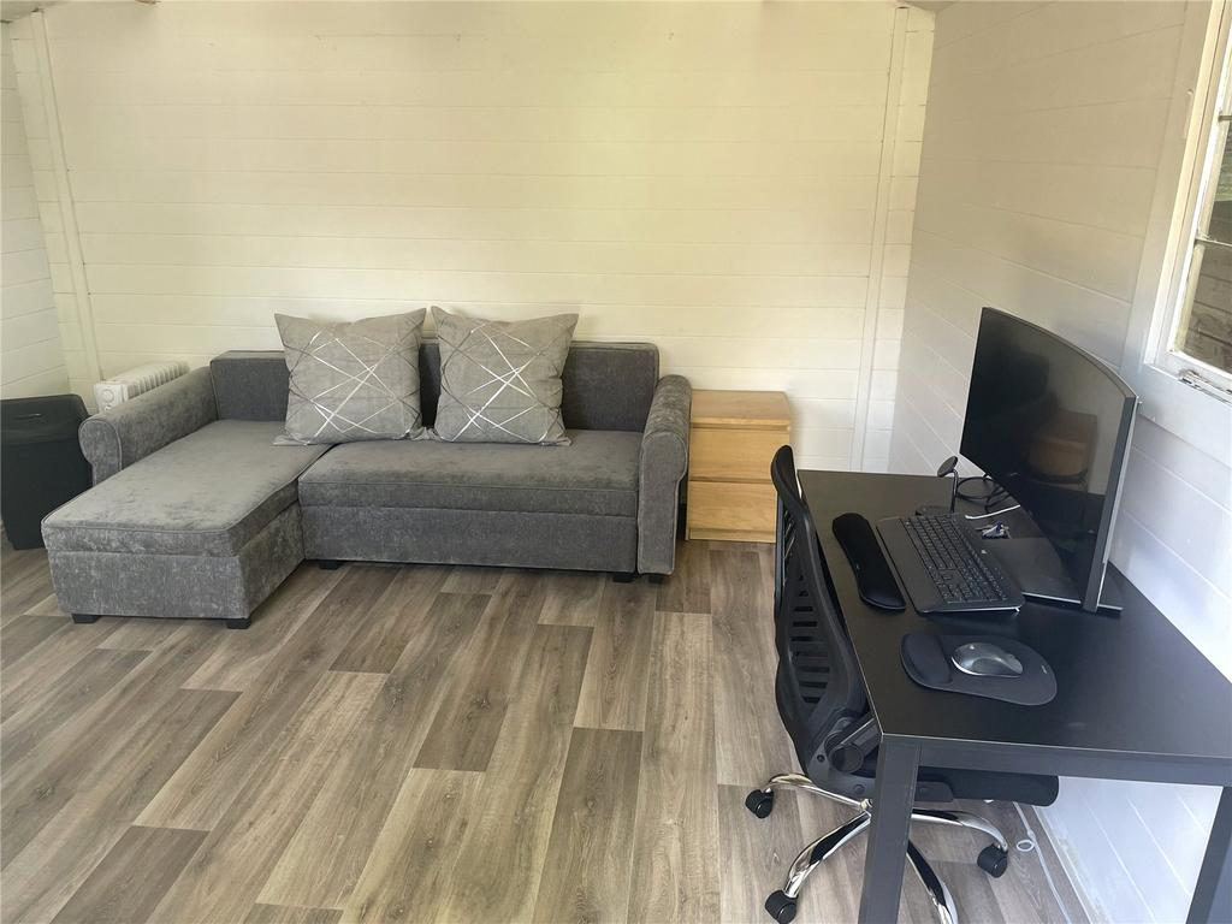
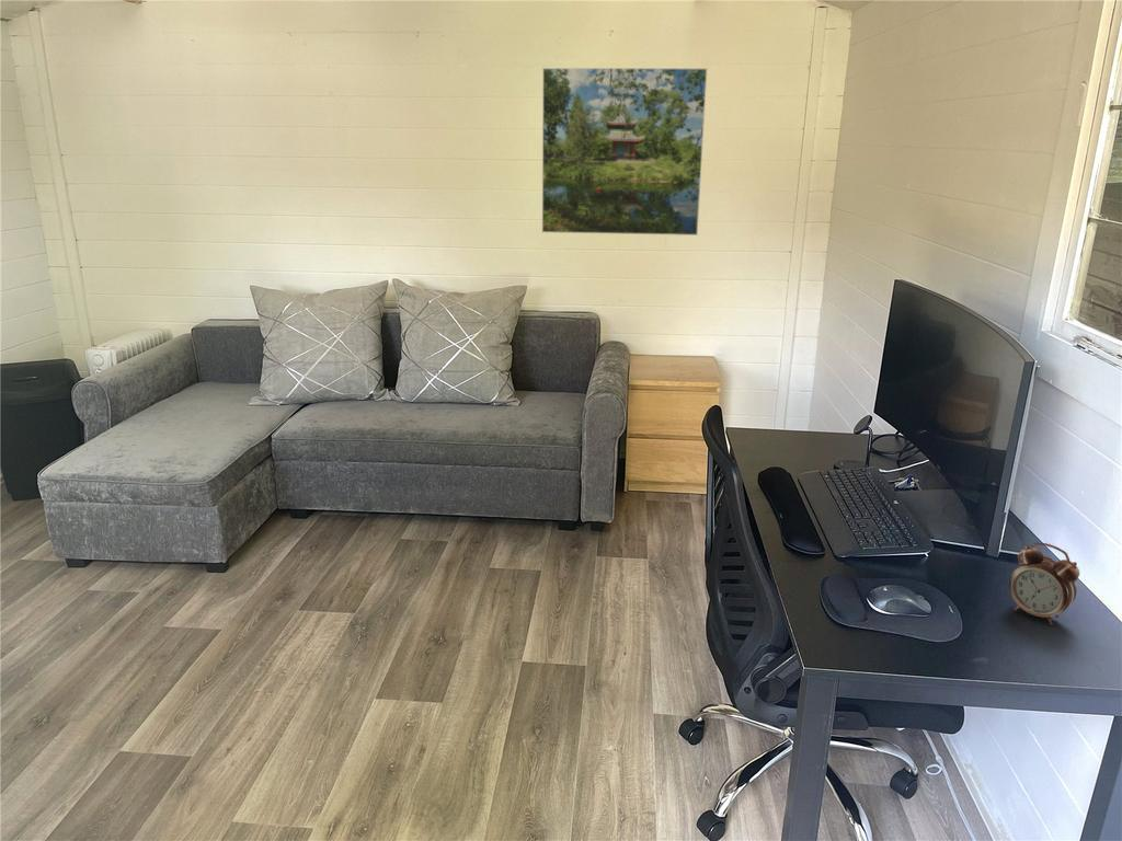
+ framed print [541,67,708,237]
+ alarm clock [1008,541,1080,625]
